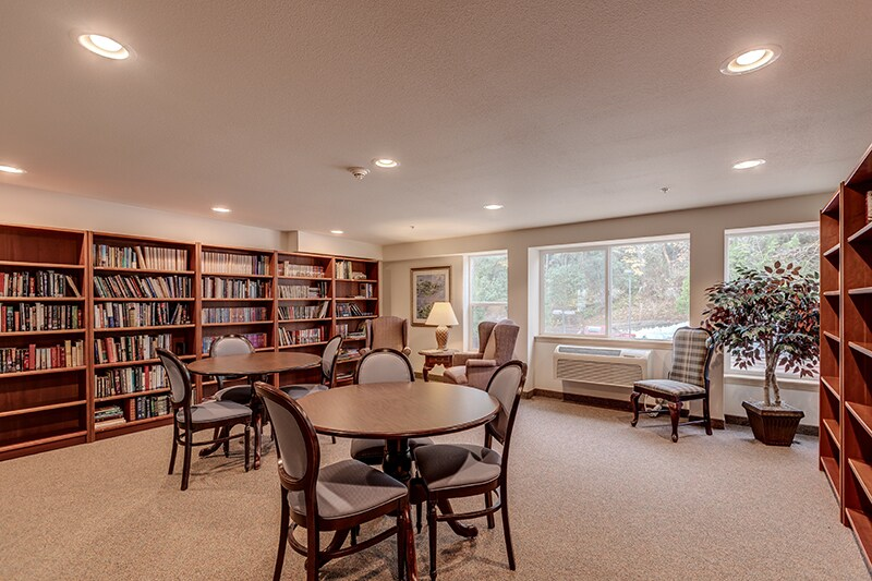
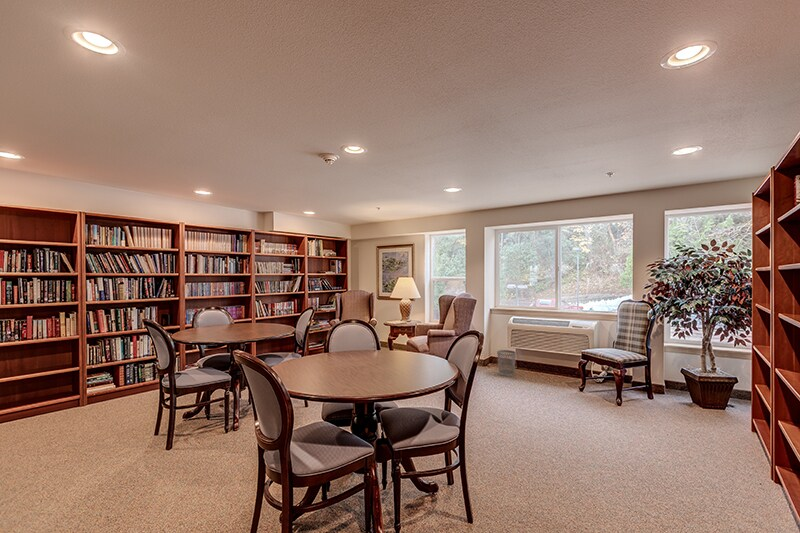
+ wastebasket [496,349,517,377]
